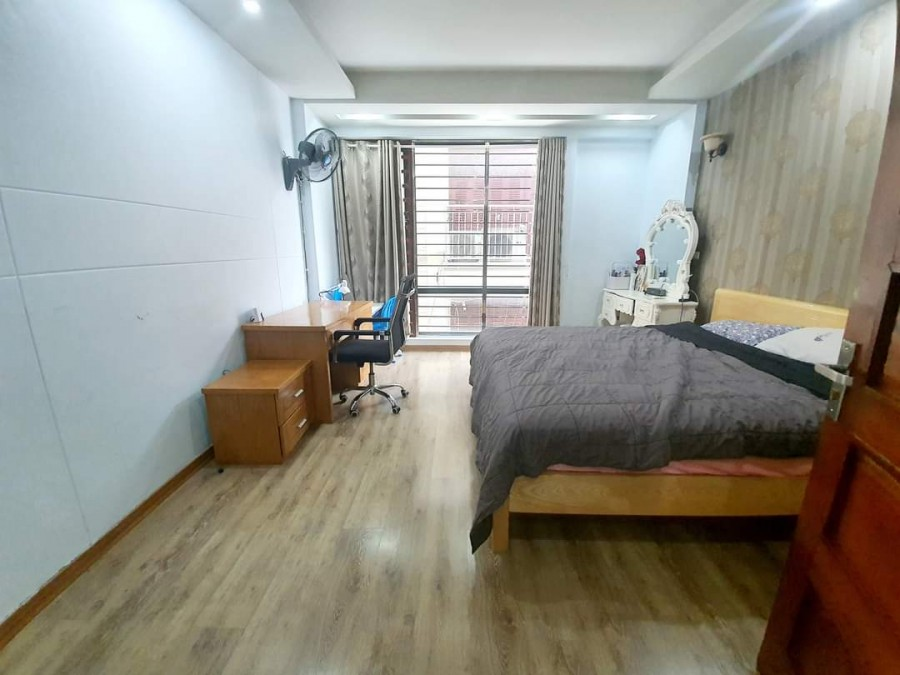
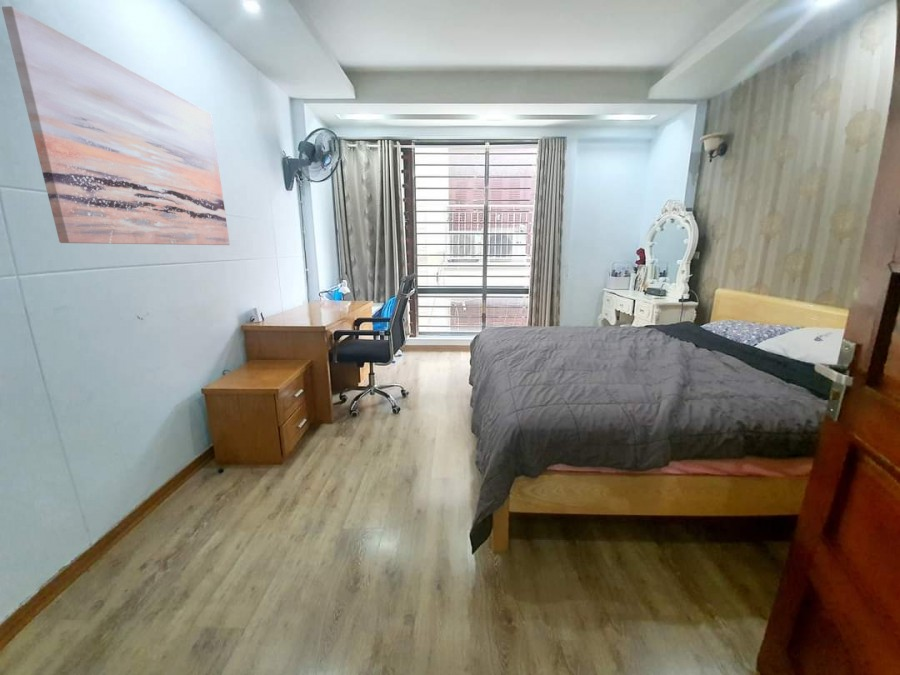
+ wall art [1,5,231,246]
